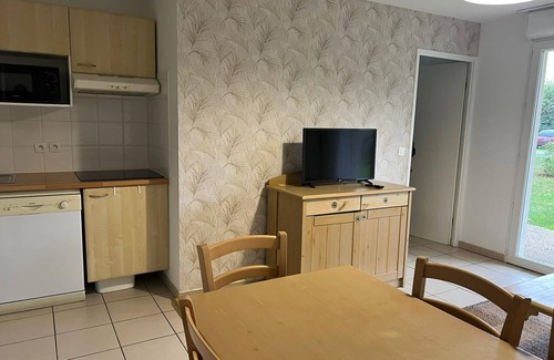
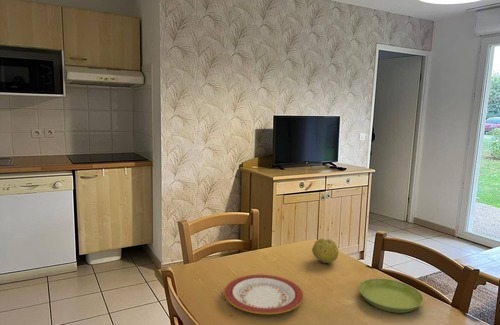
+ saucer [358,278,425,314]
+ plate [223,274,305,315]
+ fruit [311,238,340,264]
